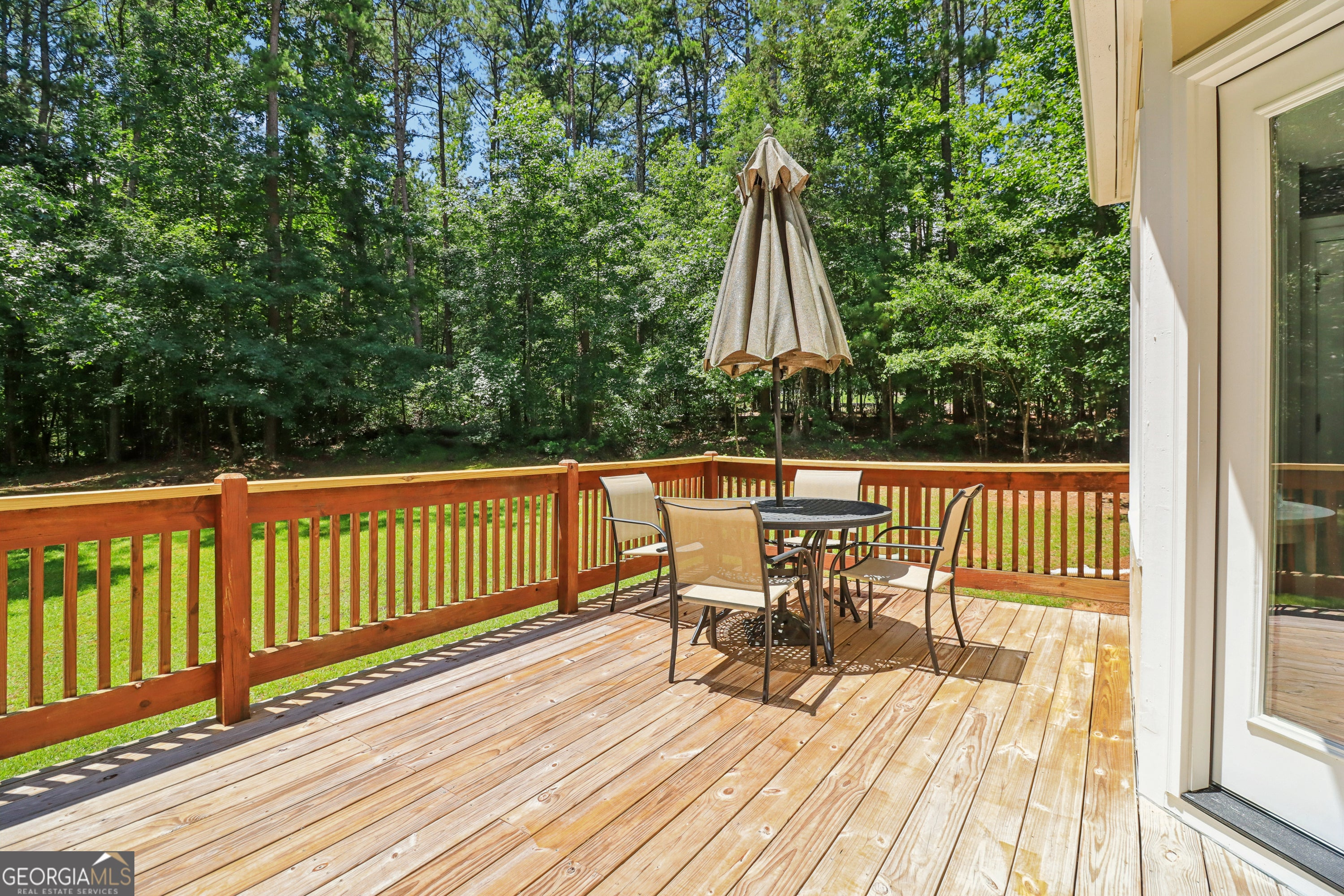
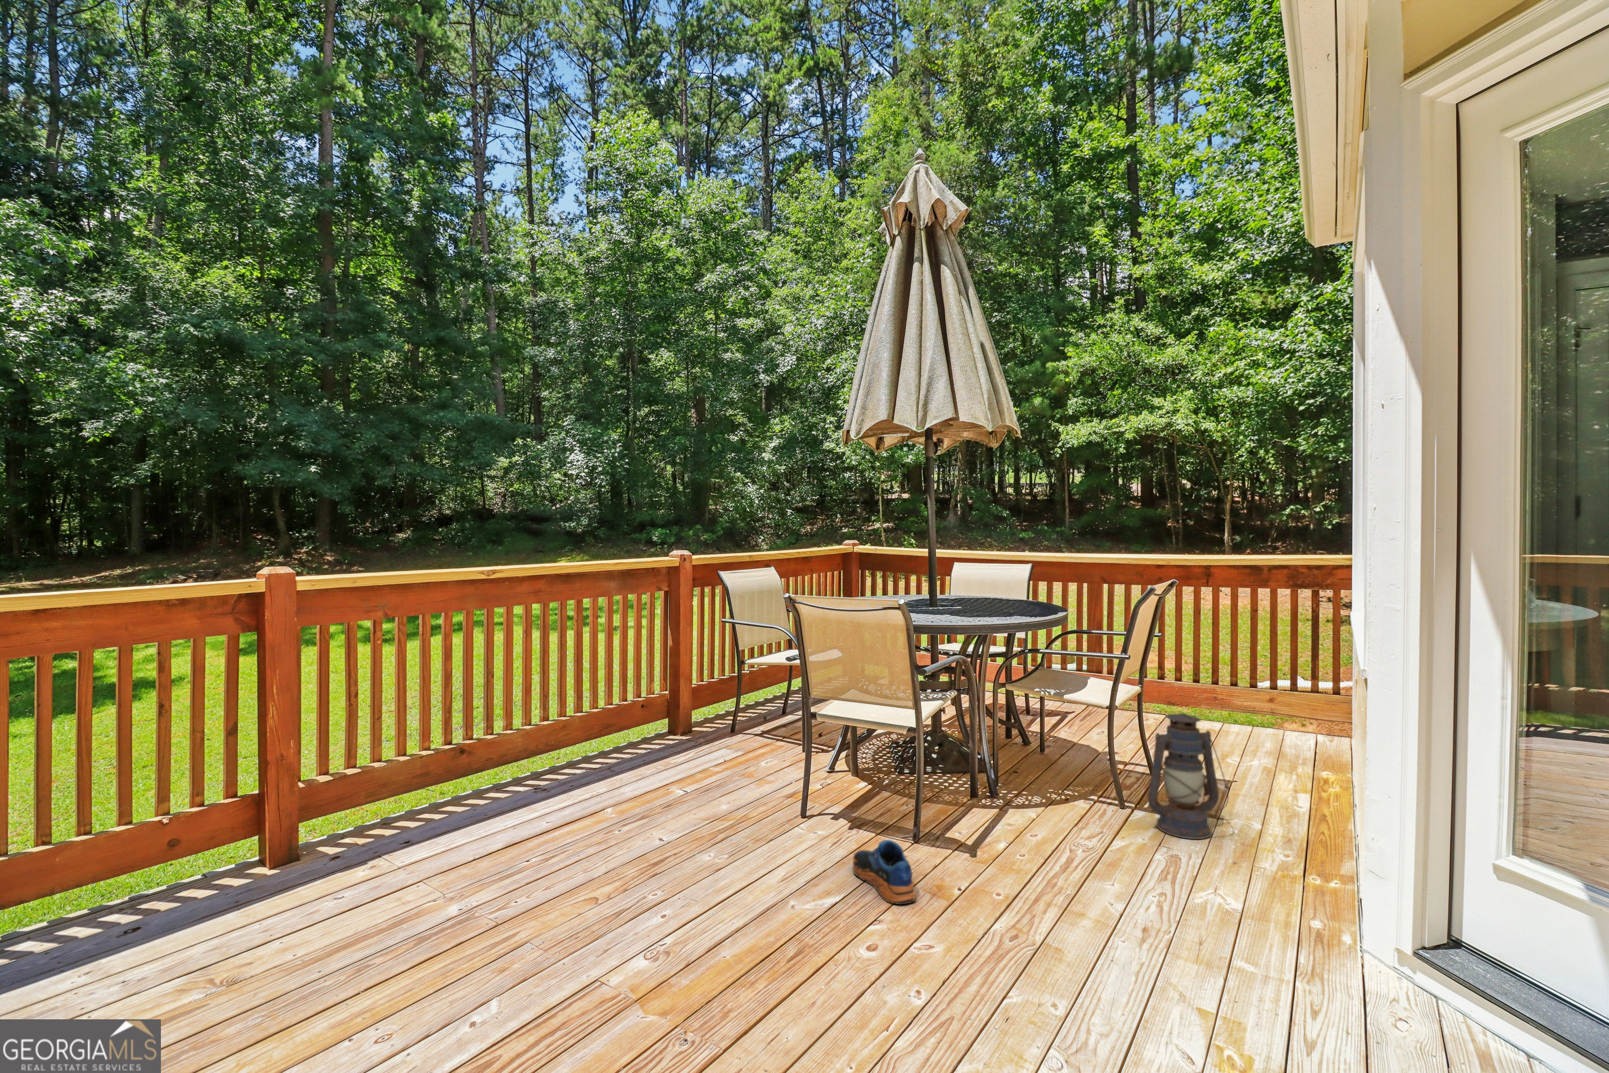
+ lantern [1147,711,1229,839]
+ shoe [852,839,916,905]
